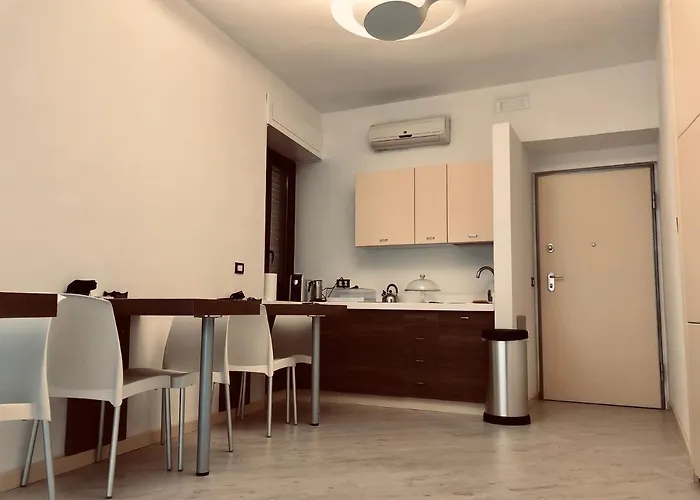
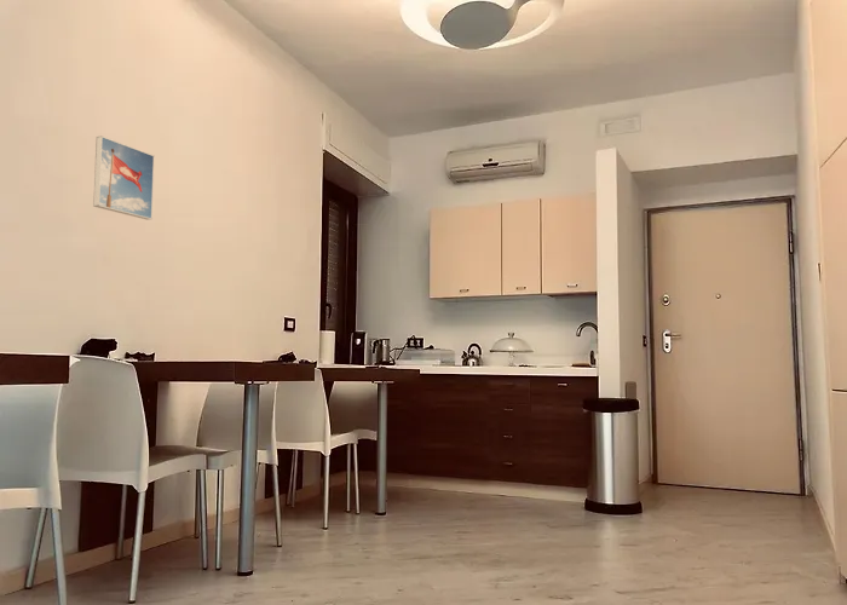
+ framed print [92,136,155,220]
